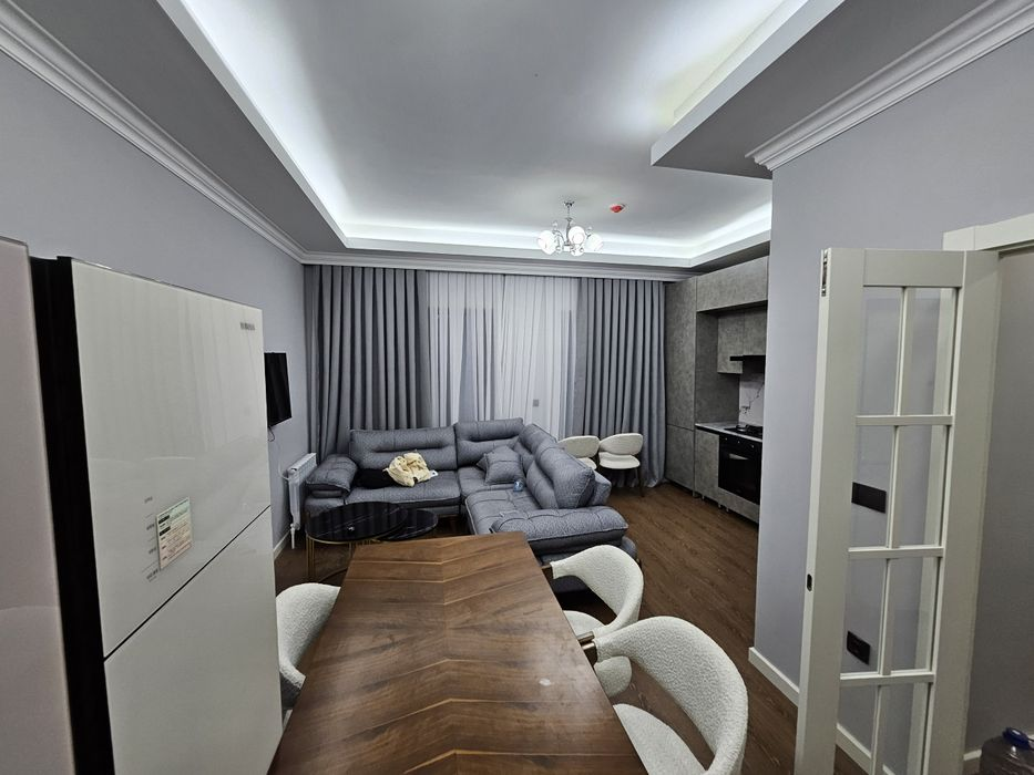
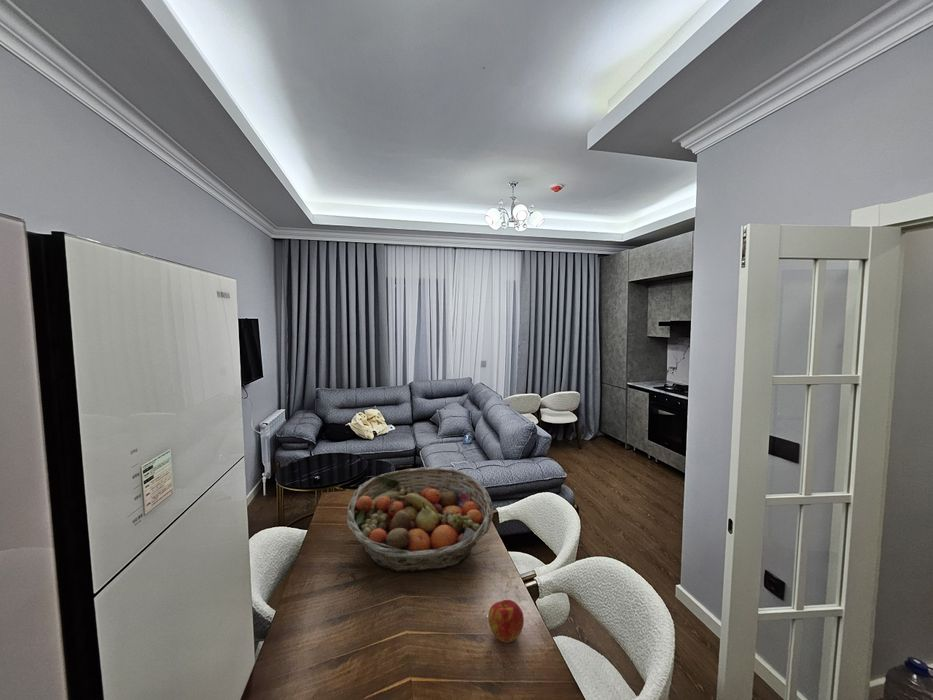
+ apple [487,599,525,644]
+ fruit basket [346,466,494,573]
